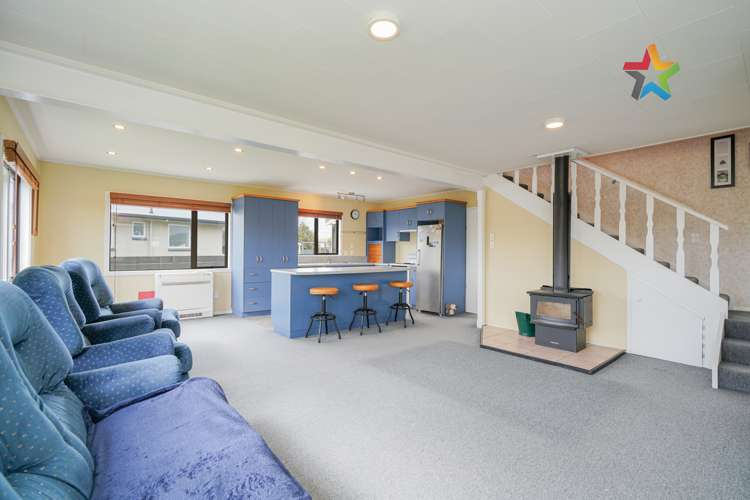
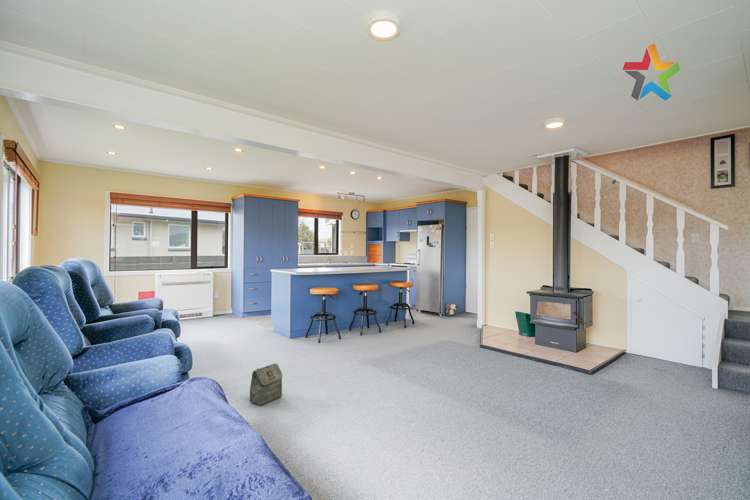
+ bag [249,362,283,407]
